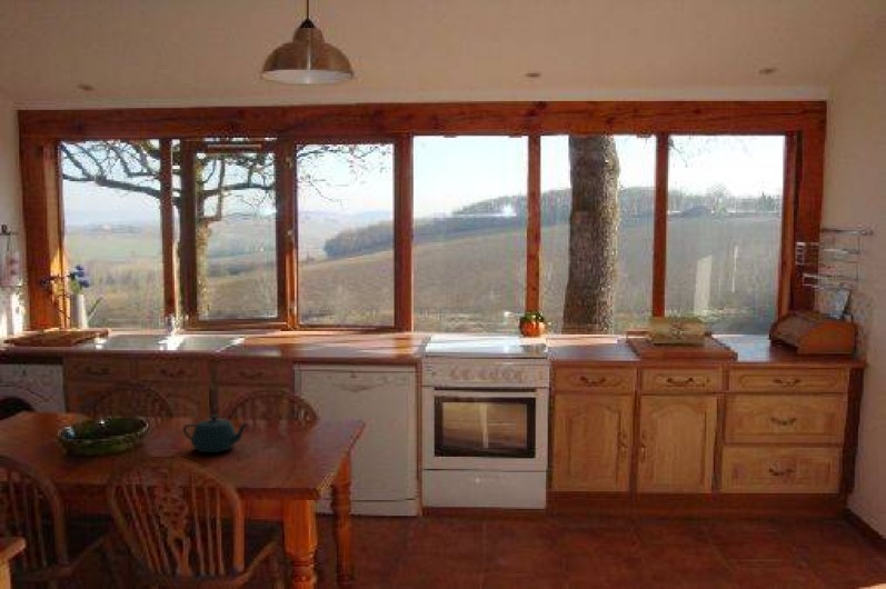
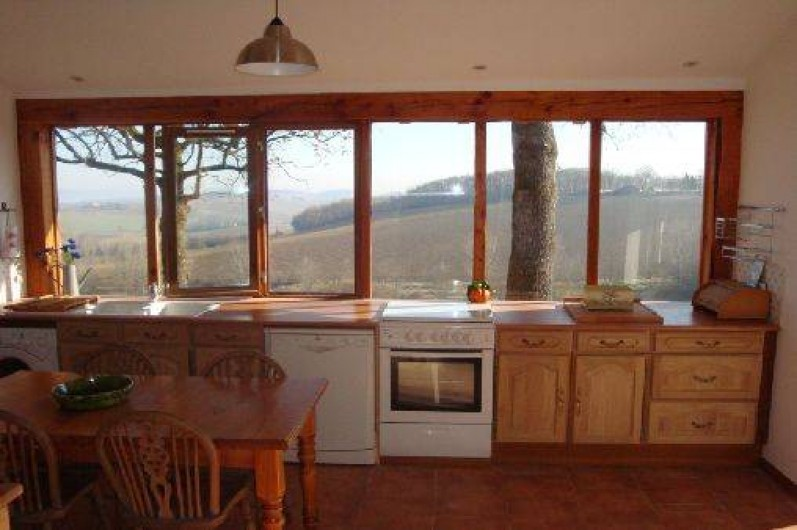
- teapot [182,413,250,453]
